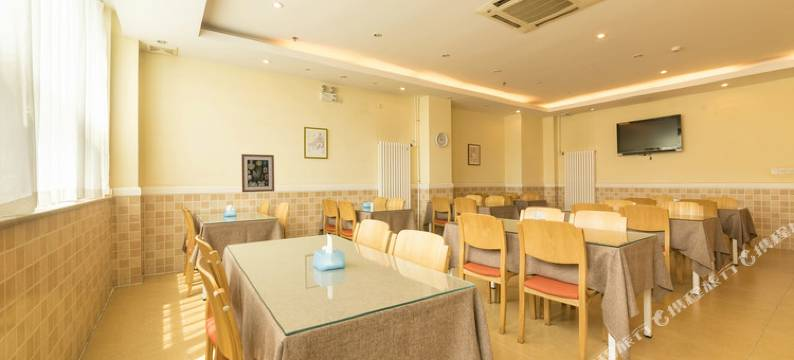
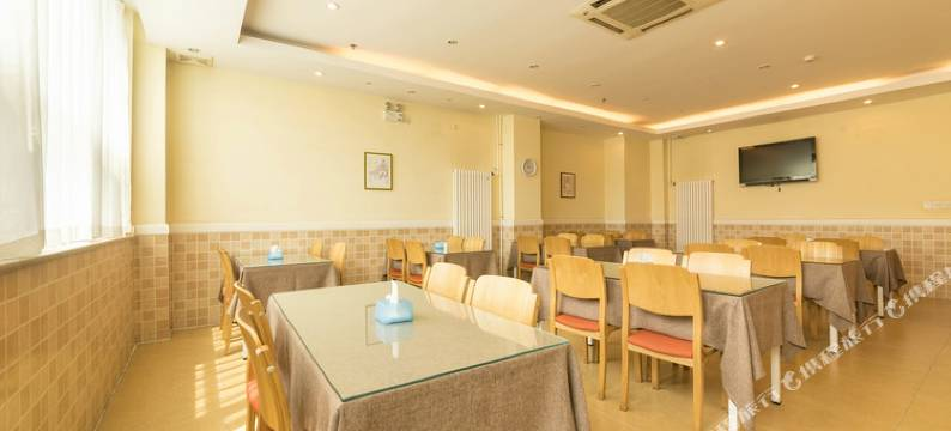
- wall art [241,153,275,193]
